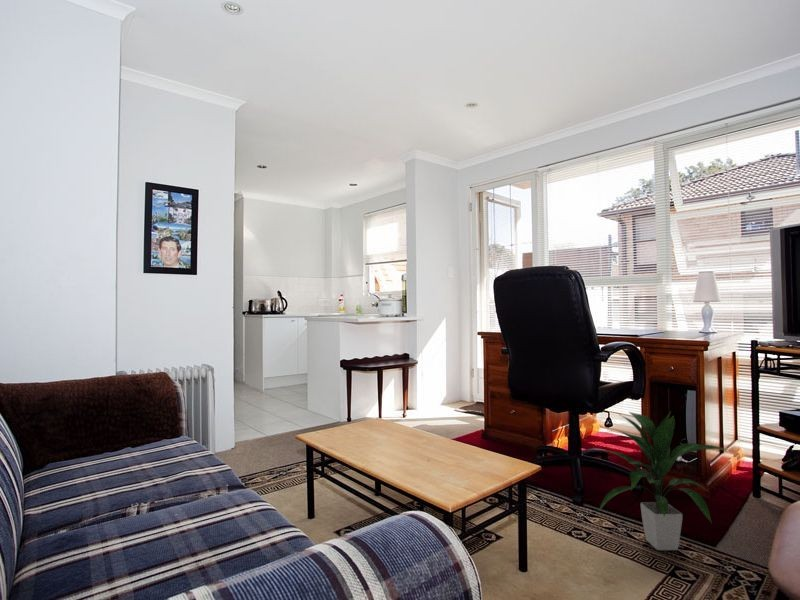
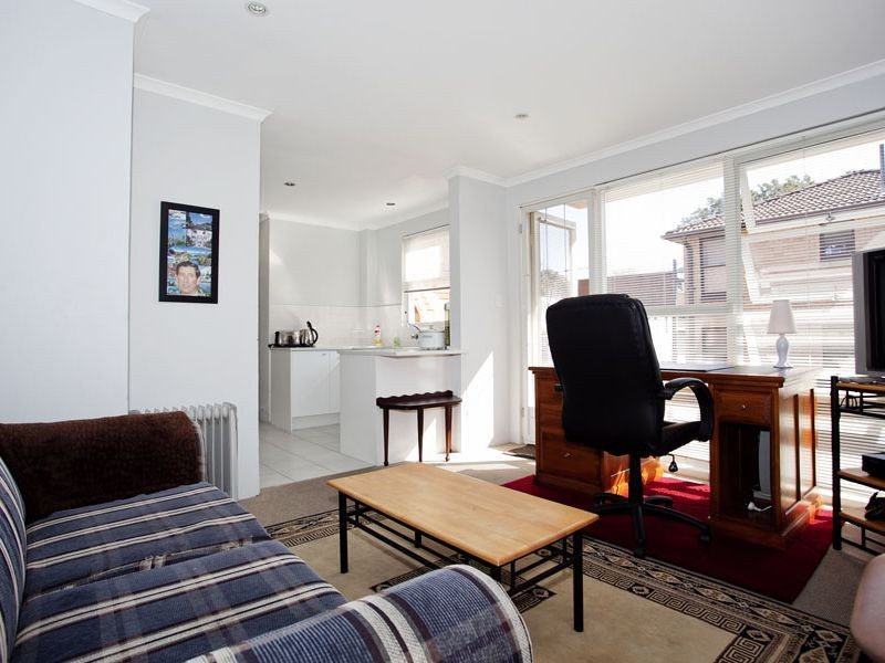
- indoor plant [598,410,730,551]
